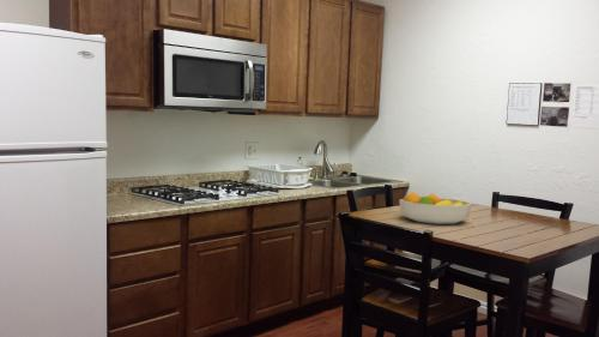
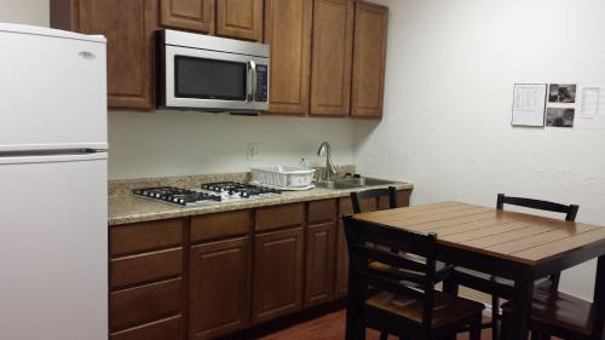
- fruit bowl [398,191,473,225]
